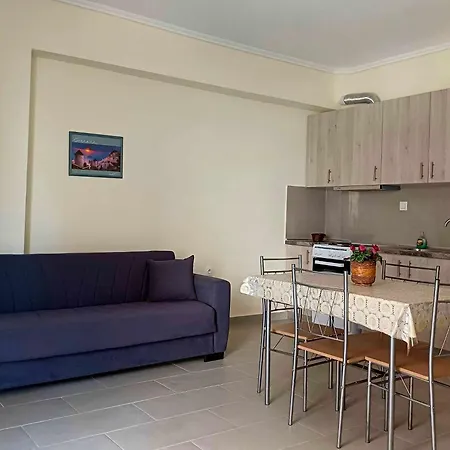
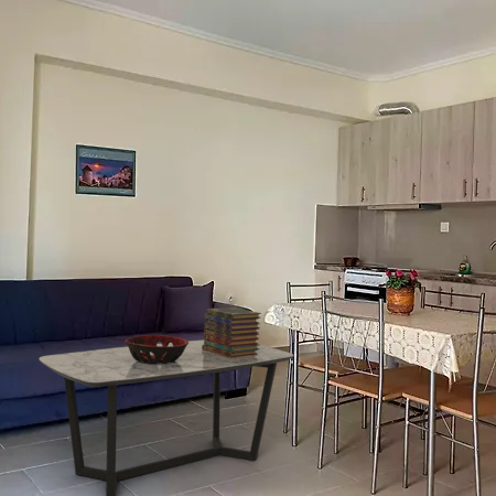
+ book stack [202,306,262,357]
+ decorative bowl [123,334,190,364]
+ coffee table [39,339,294,496]
